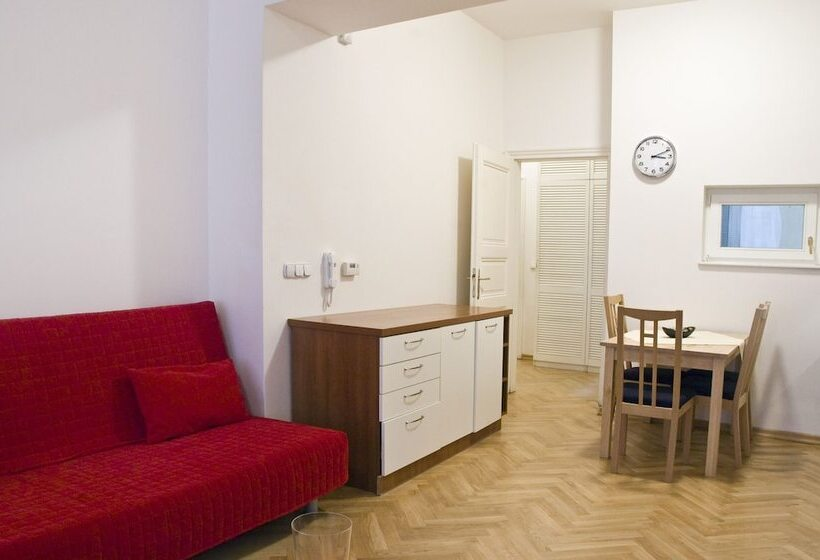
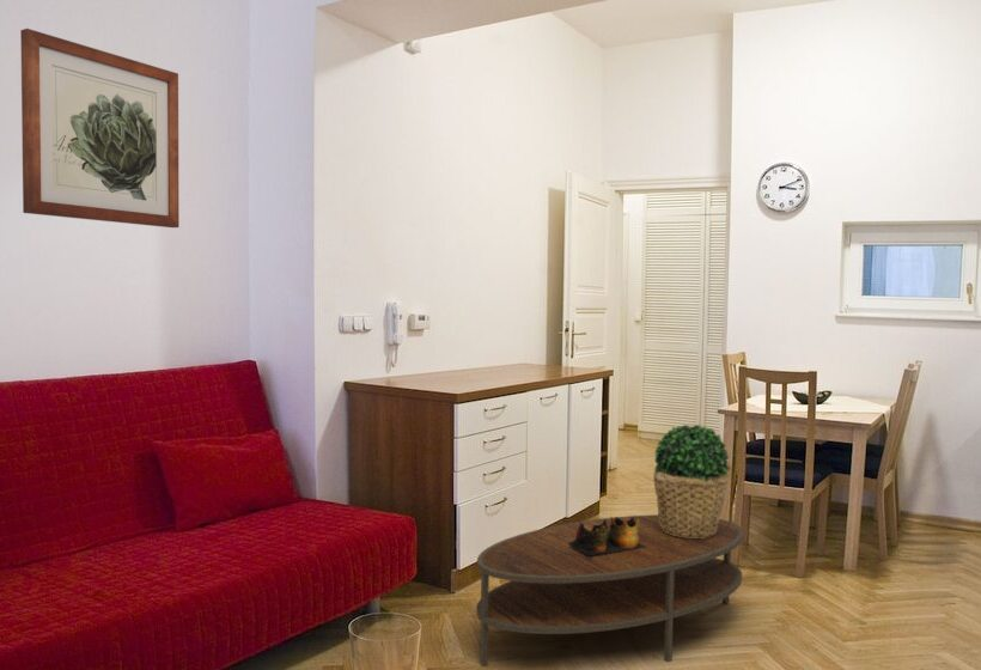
+ decorative bowl [568,514,646,556]
+ coffee table [475,513,744,668]
+ potted plant [652,424,731,538]
+ wall art [19,28,181,229]
